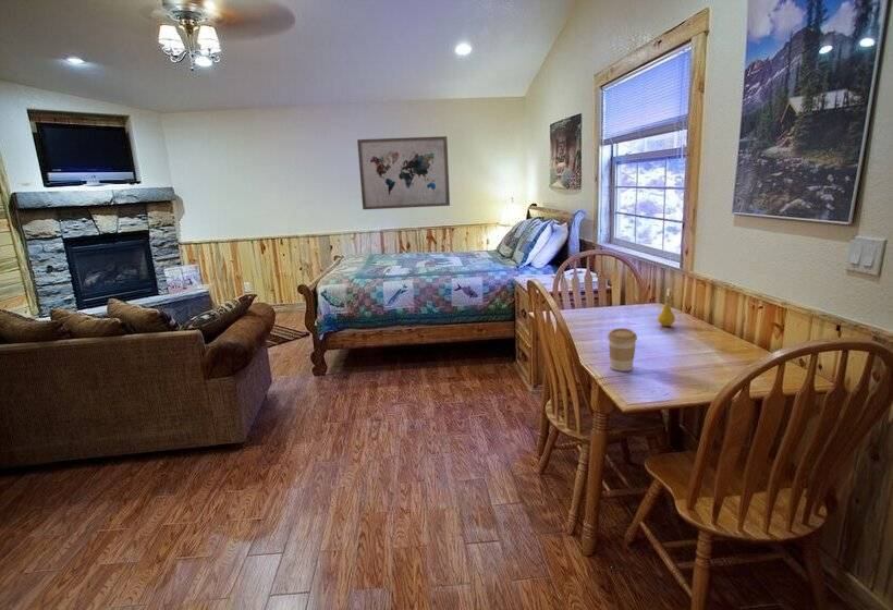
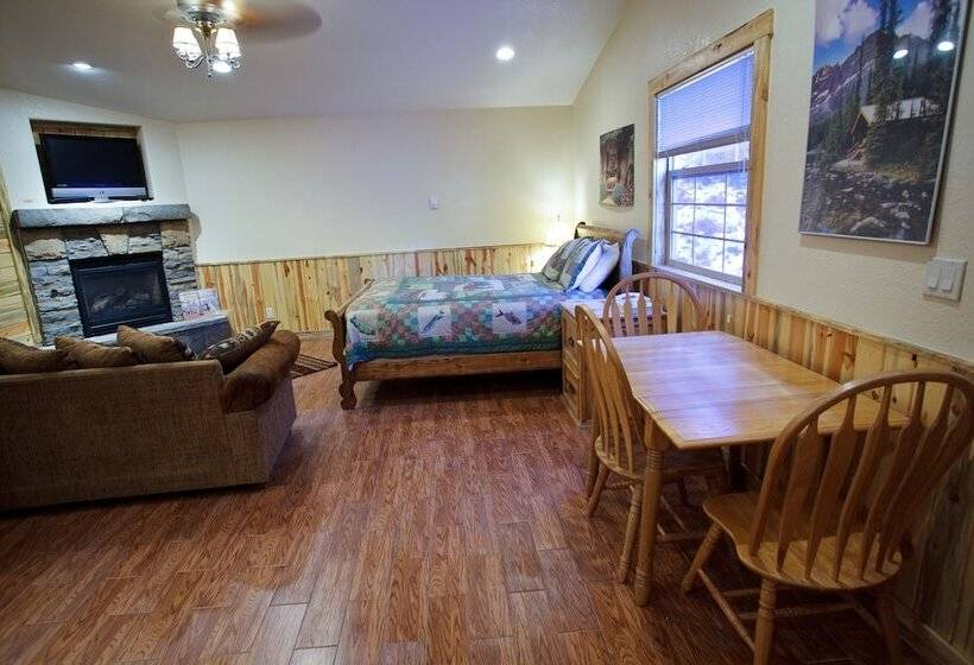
- wall art [356,135,451,210]
- coffee cup [607,327,638,373]
- fruit [657,296,676,327]
